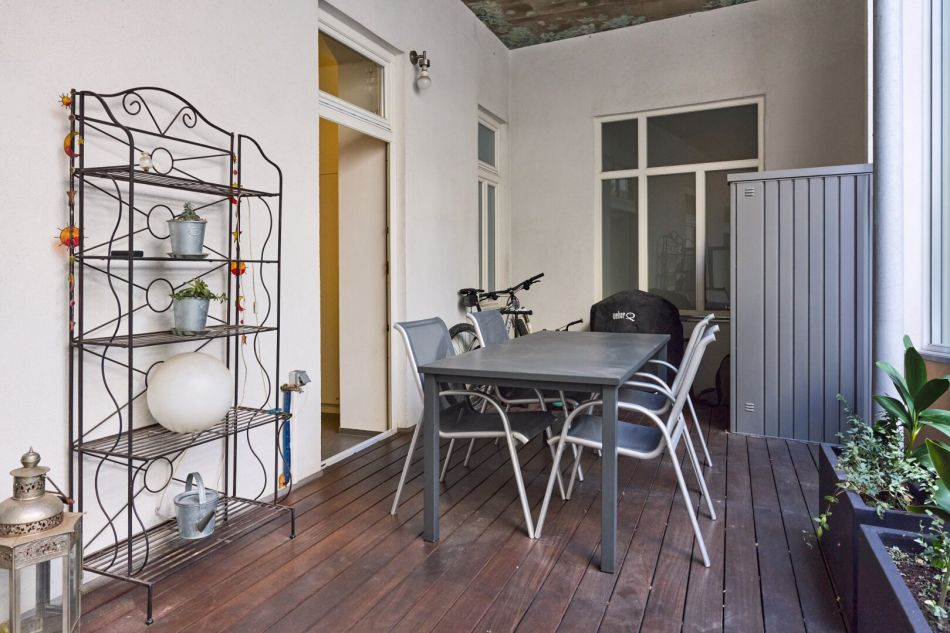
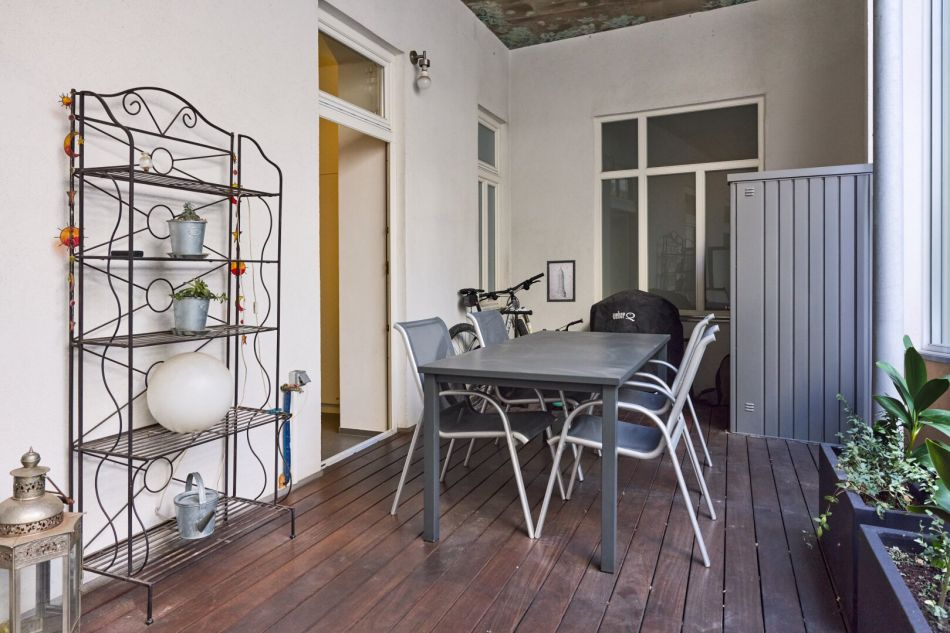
+ wall art [546,259,577,303]
